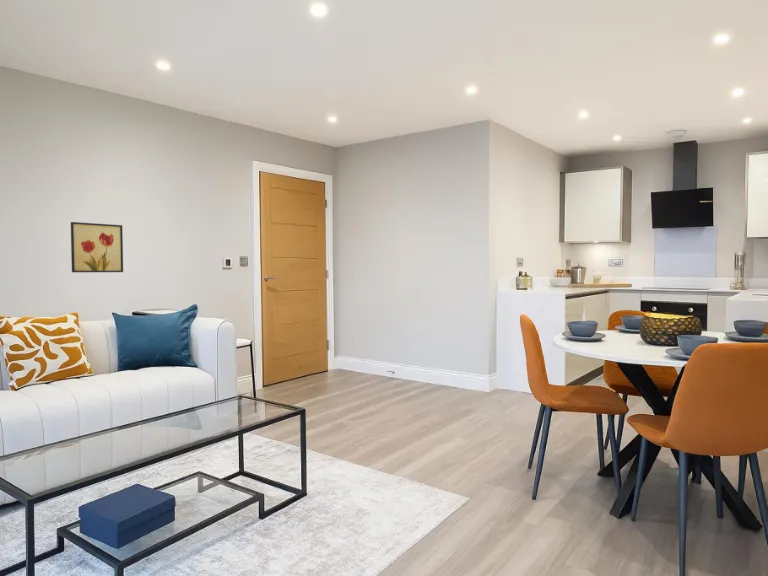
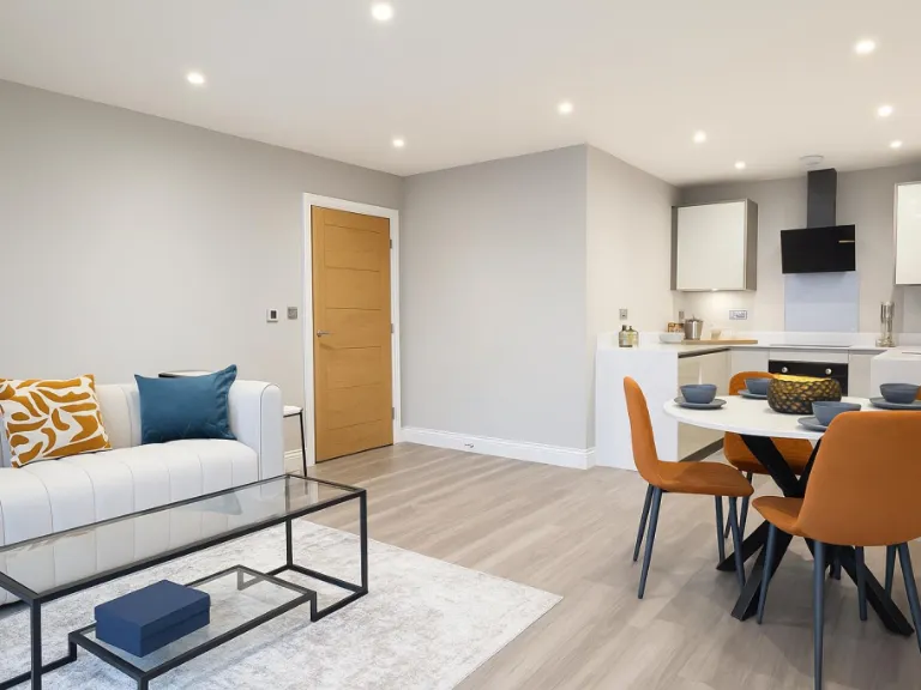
- wall art [70,221,124,273]
